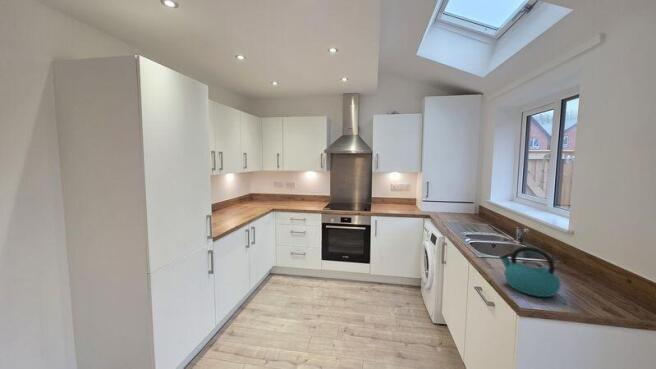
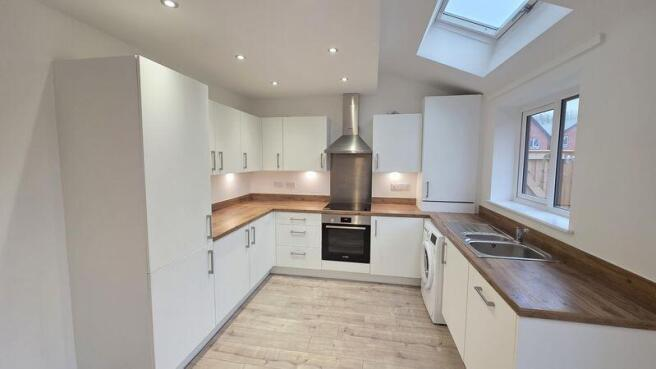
- kettle [498,245,562,298]
